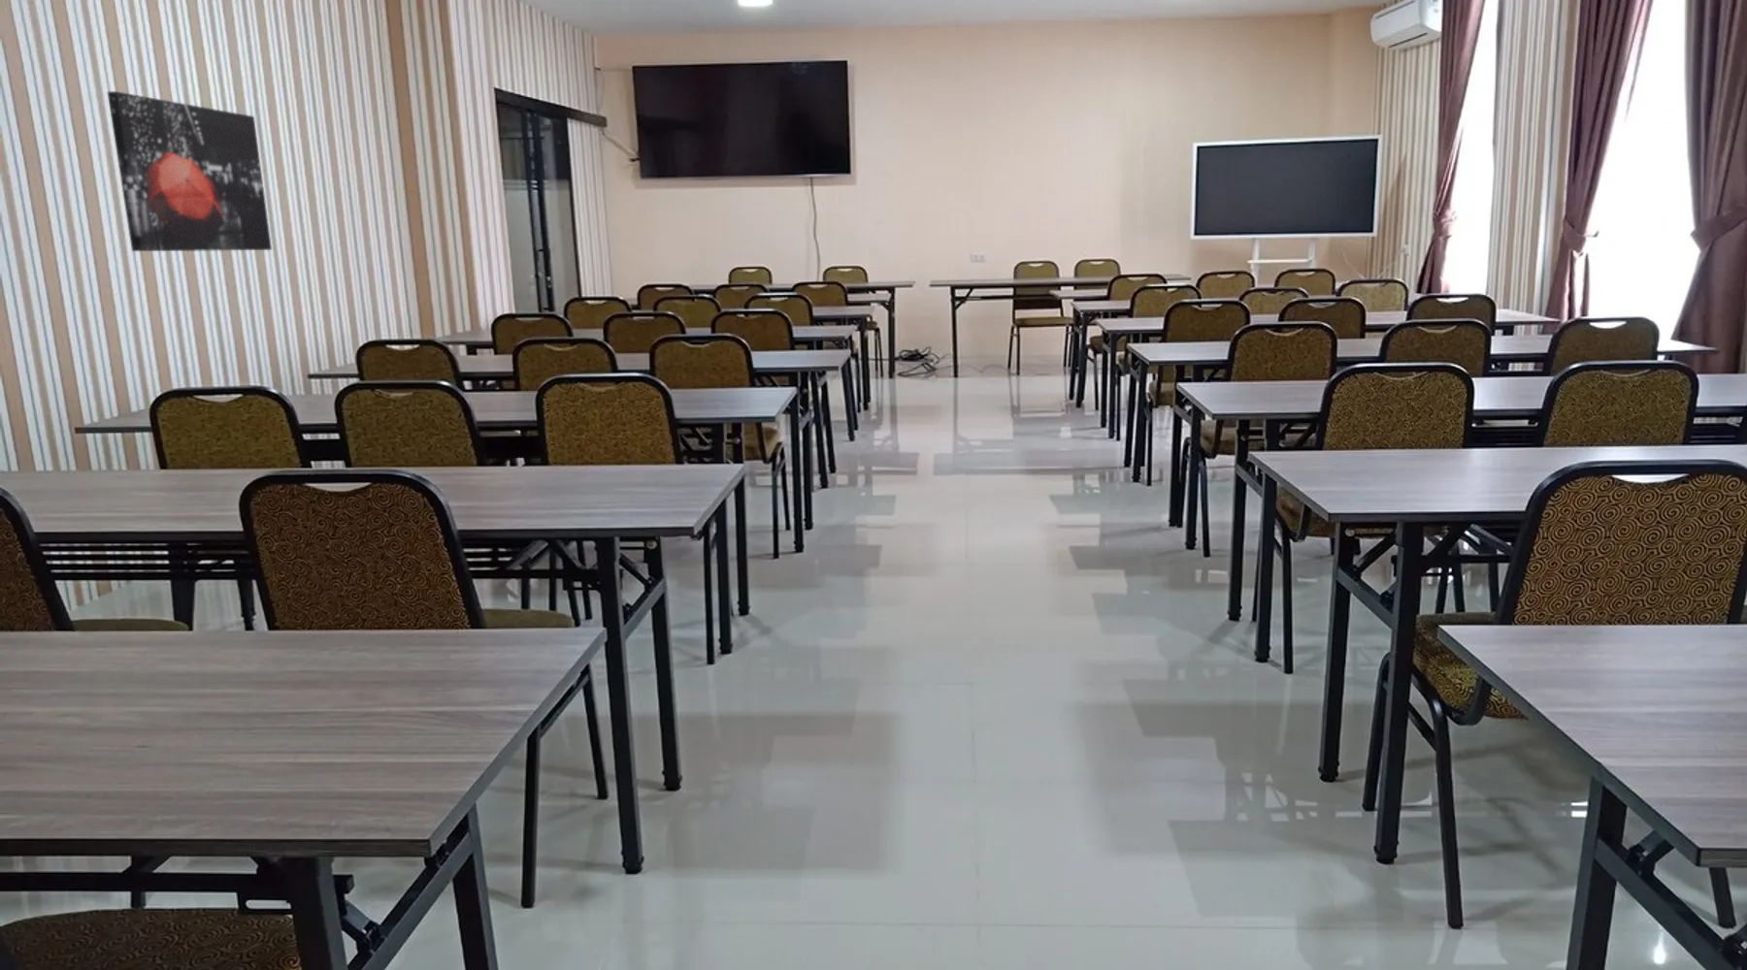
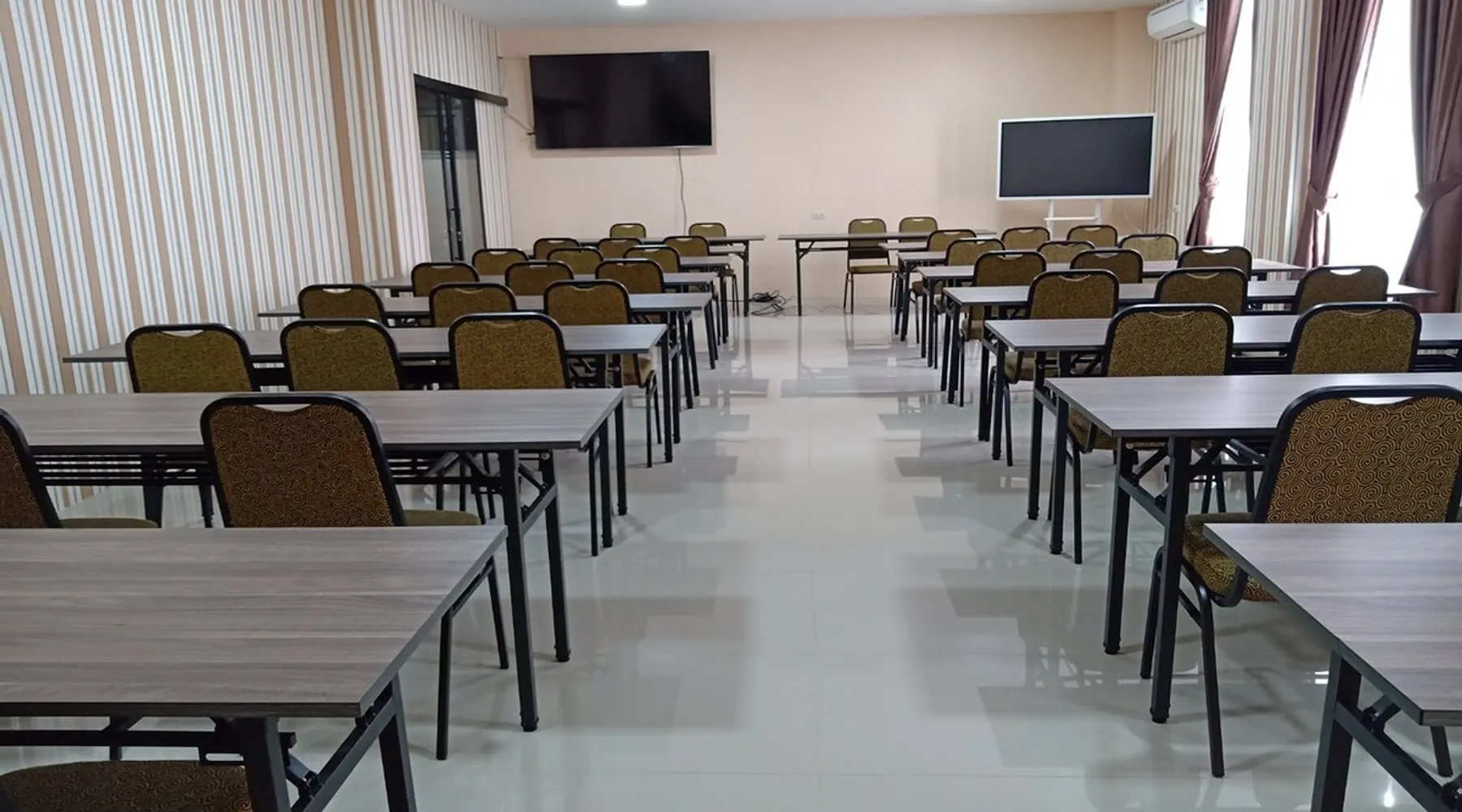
- wall art [106,91,272,252]
